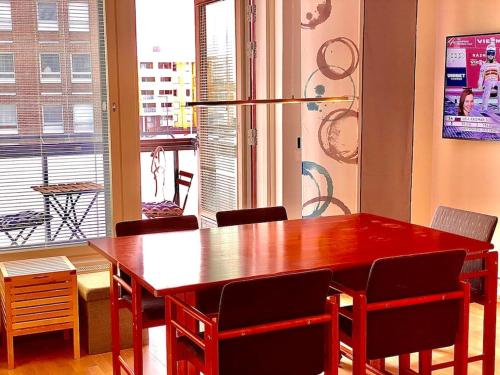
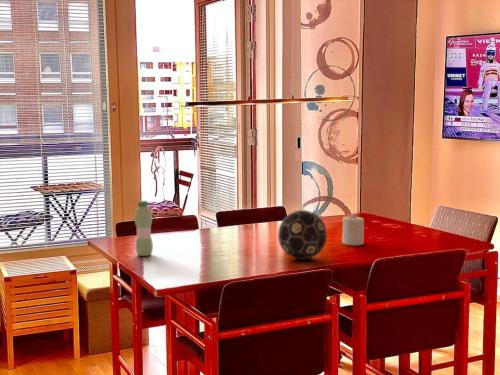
+ decorative ball [277,209,328,261]
+ candle [341,213,365,246]
+ water bottle [134,200,154,257]
